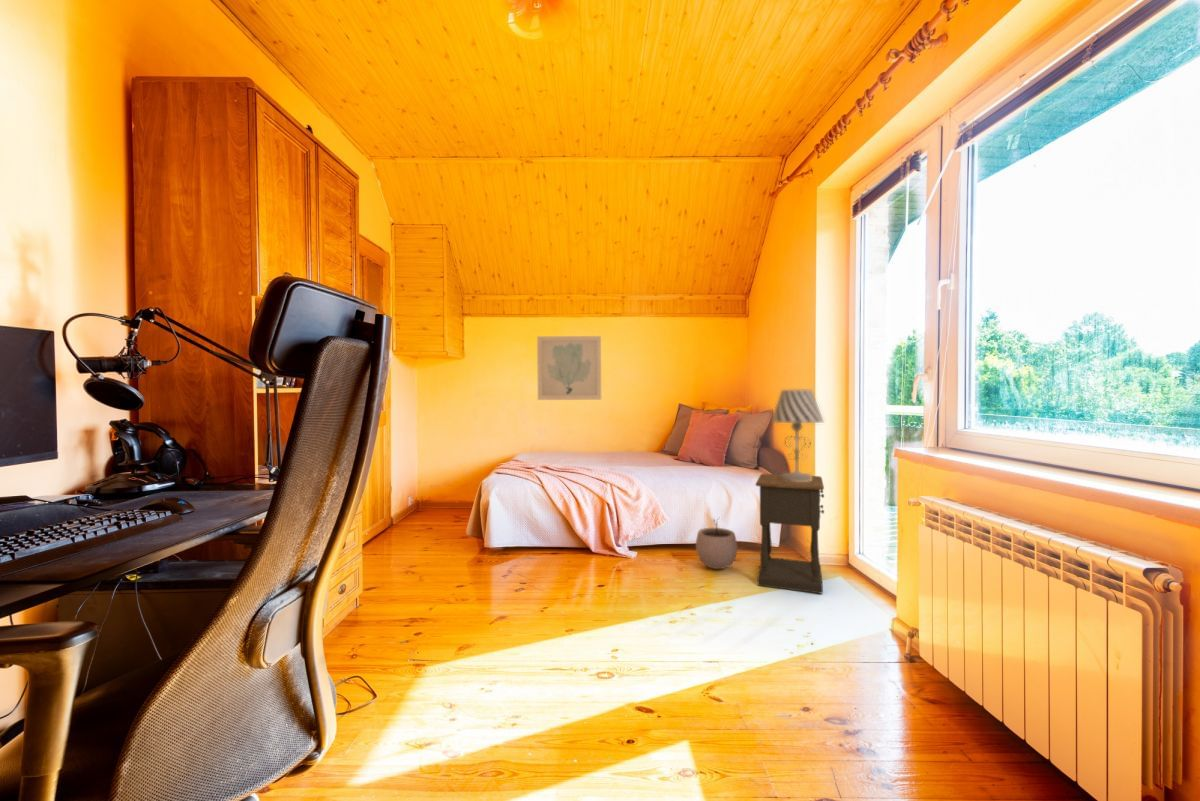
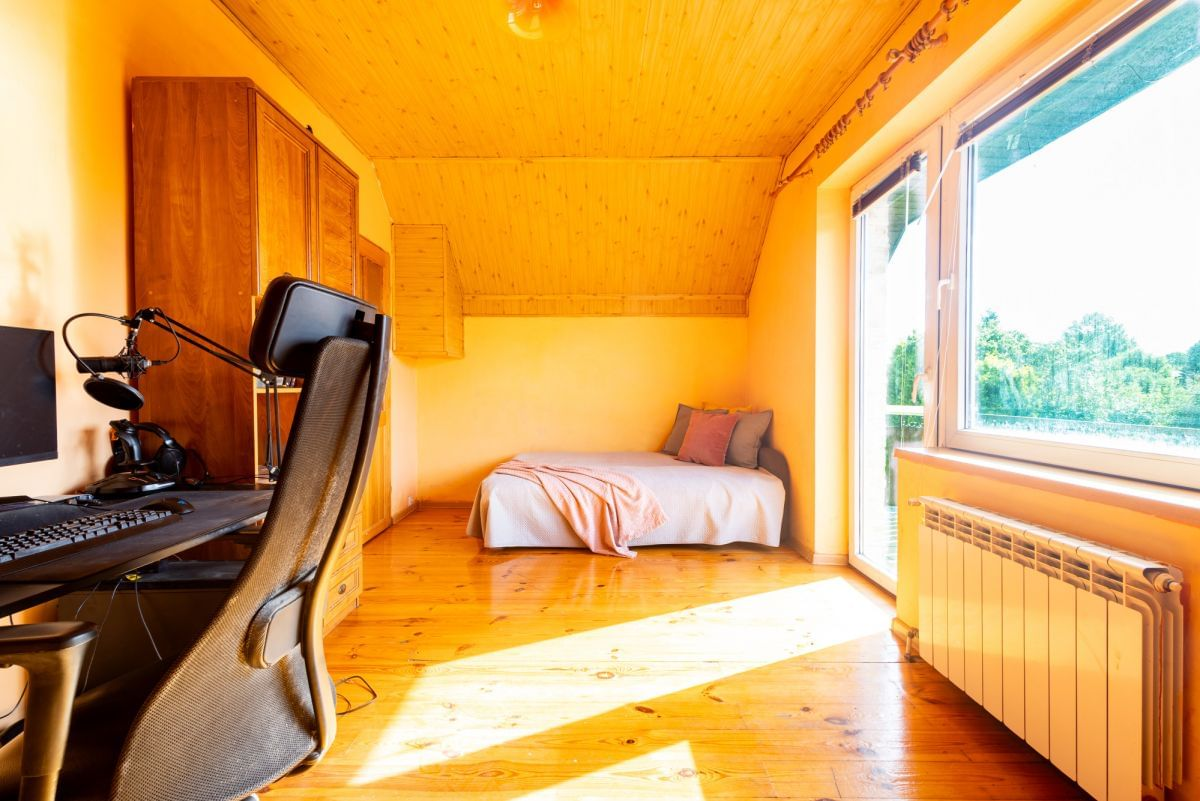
- table lamp [770,389,825,482]
- nightstand [755,473,825,594]
- wall art [536,335,602,401]
- plant pot [695,517,738,570]
